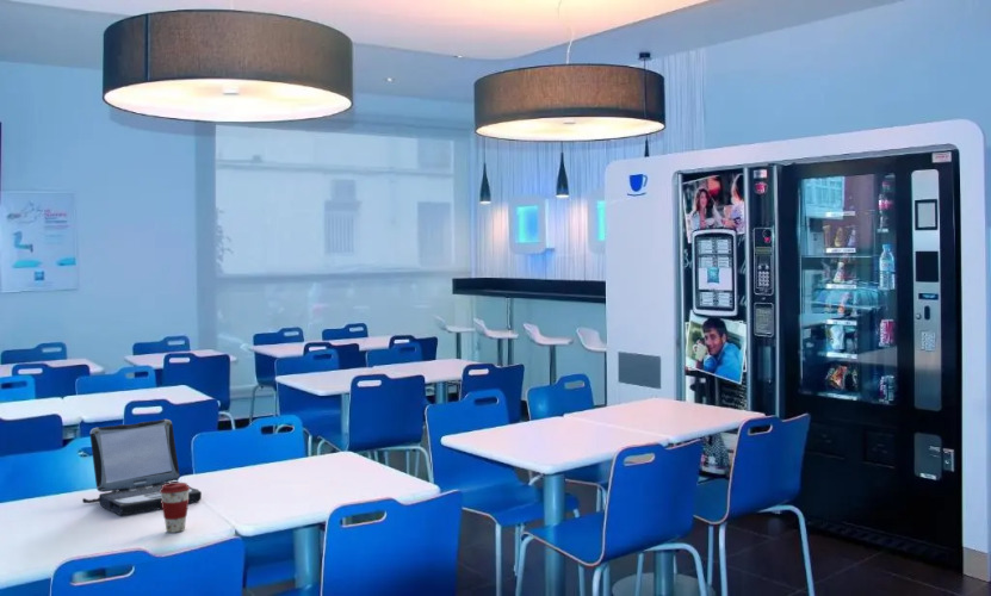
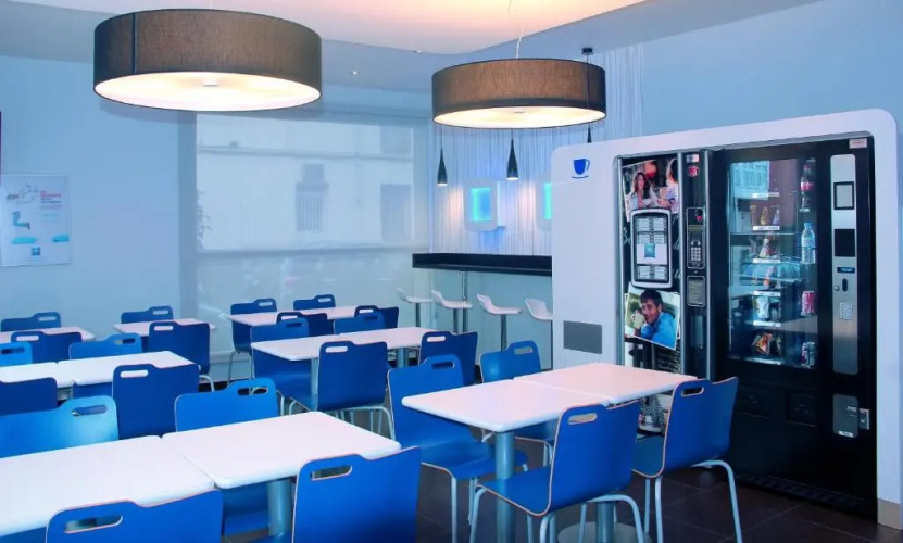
- coffee cup [160,482,191,534]
- laptop [81,418,203,516]
